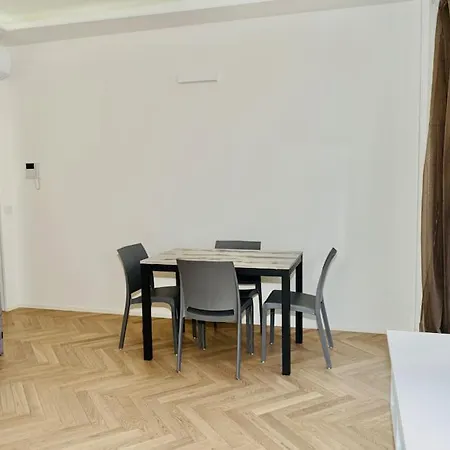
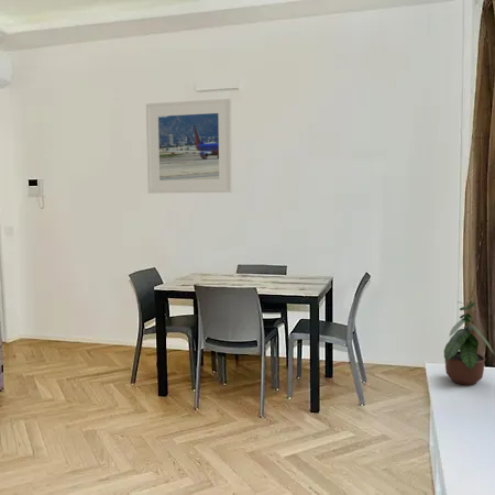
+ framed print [145,98,233,195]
+ potted plant [443,296,495,386]
